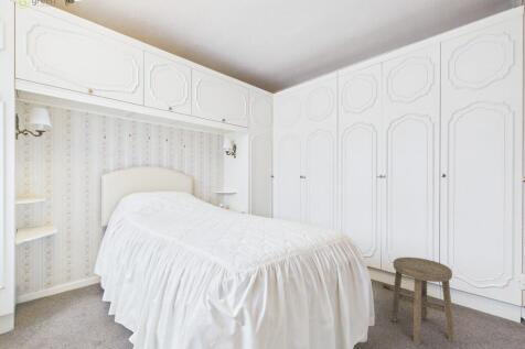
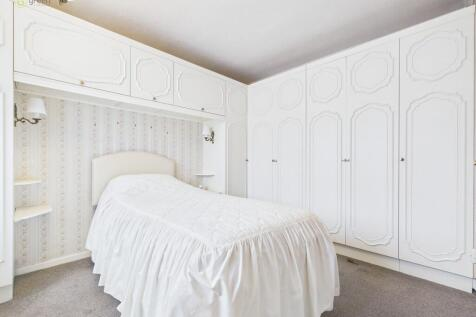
- stool [389,257,457,345]
